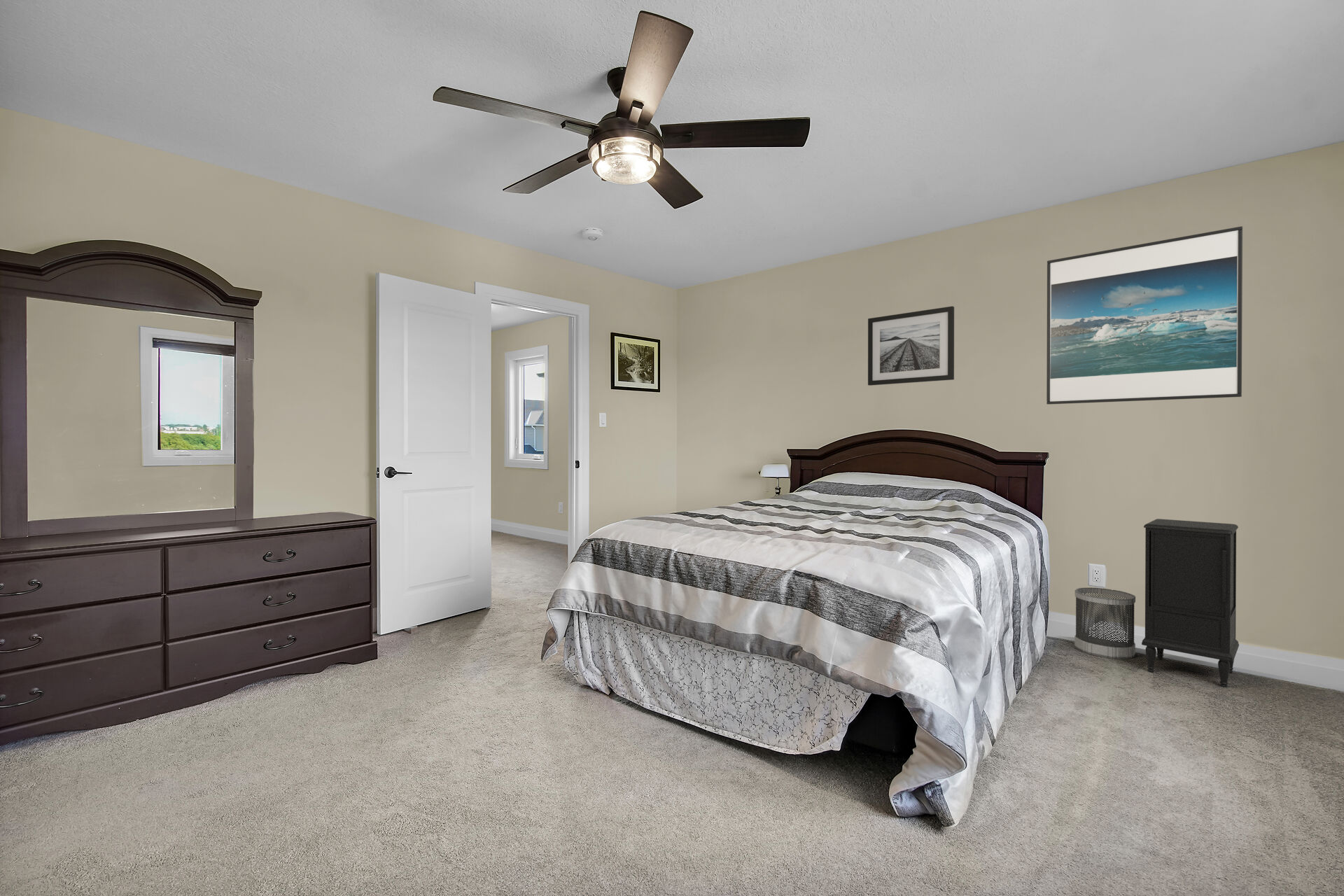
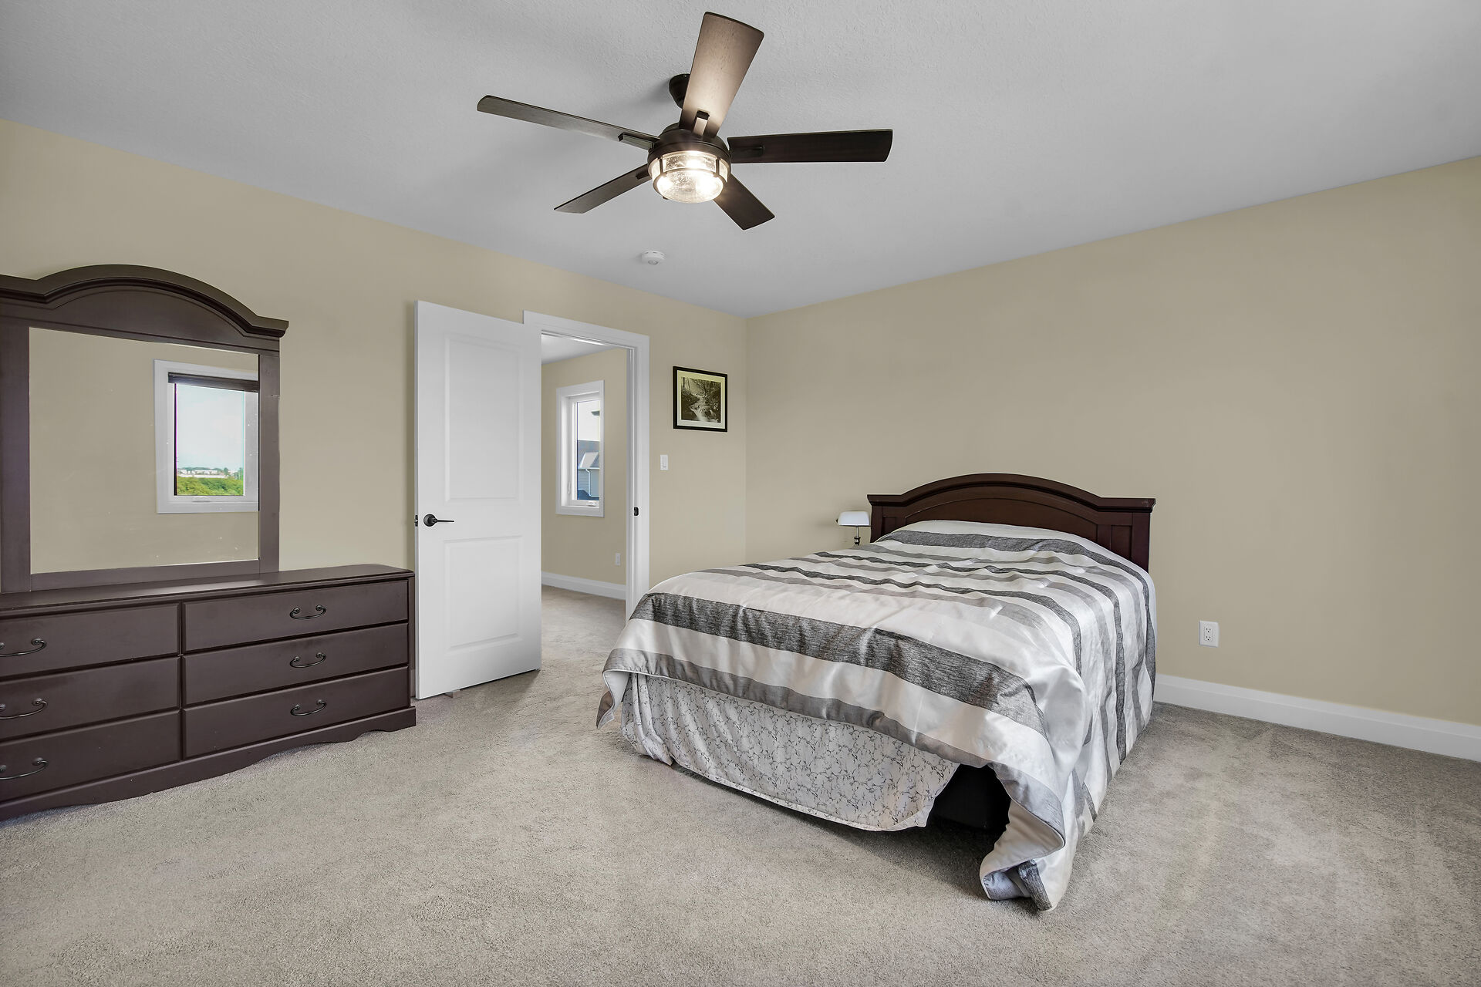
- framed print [1046,225,1243,405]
- nightstand [1141,518,1240,688]
- wall art [867,305,955,386]
- wastebasket [1074,587,1136,659]
